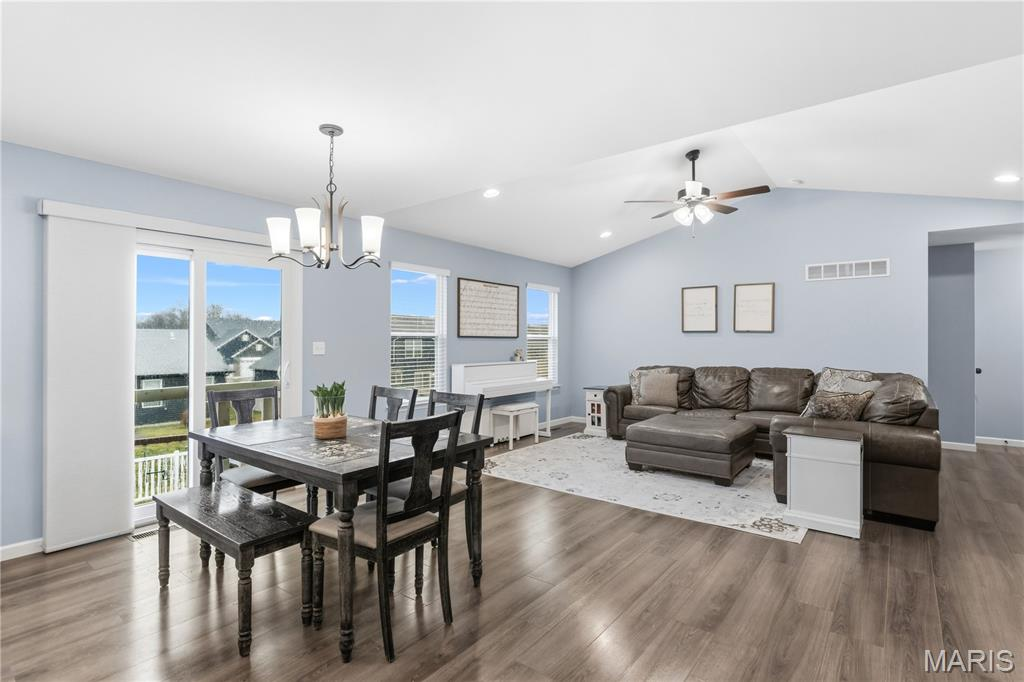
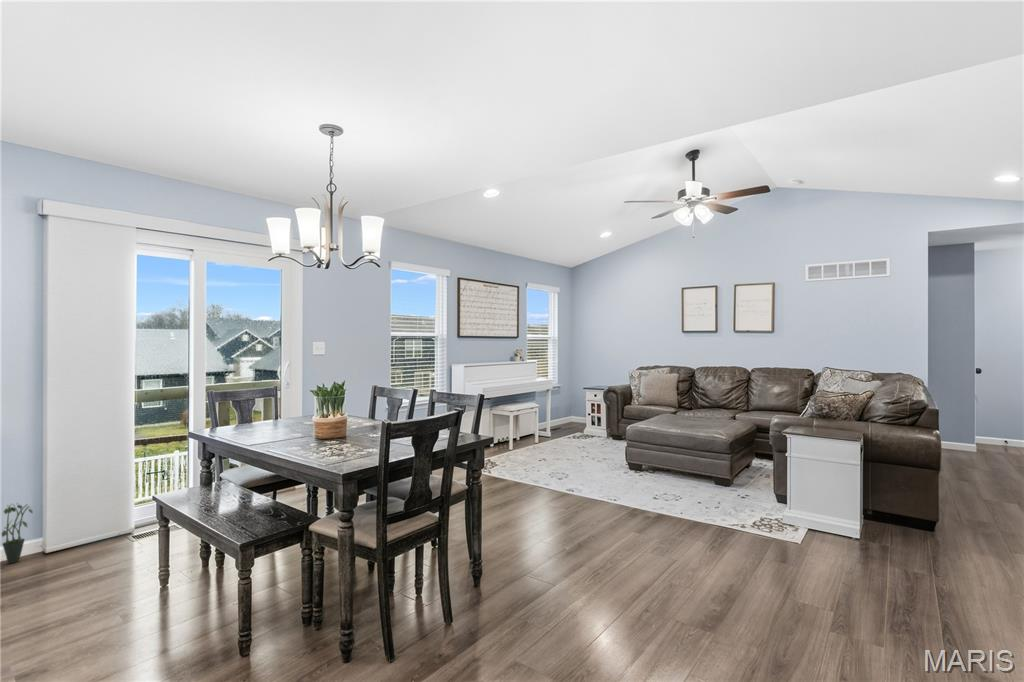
+ potted plant [1,502,34,565]
